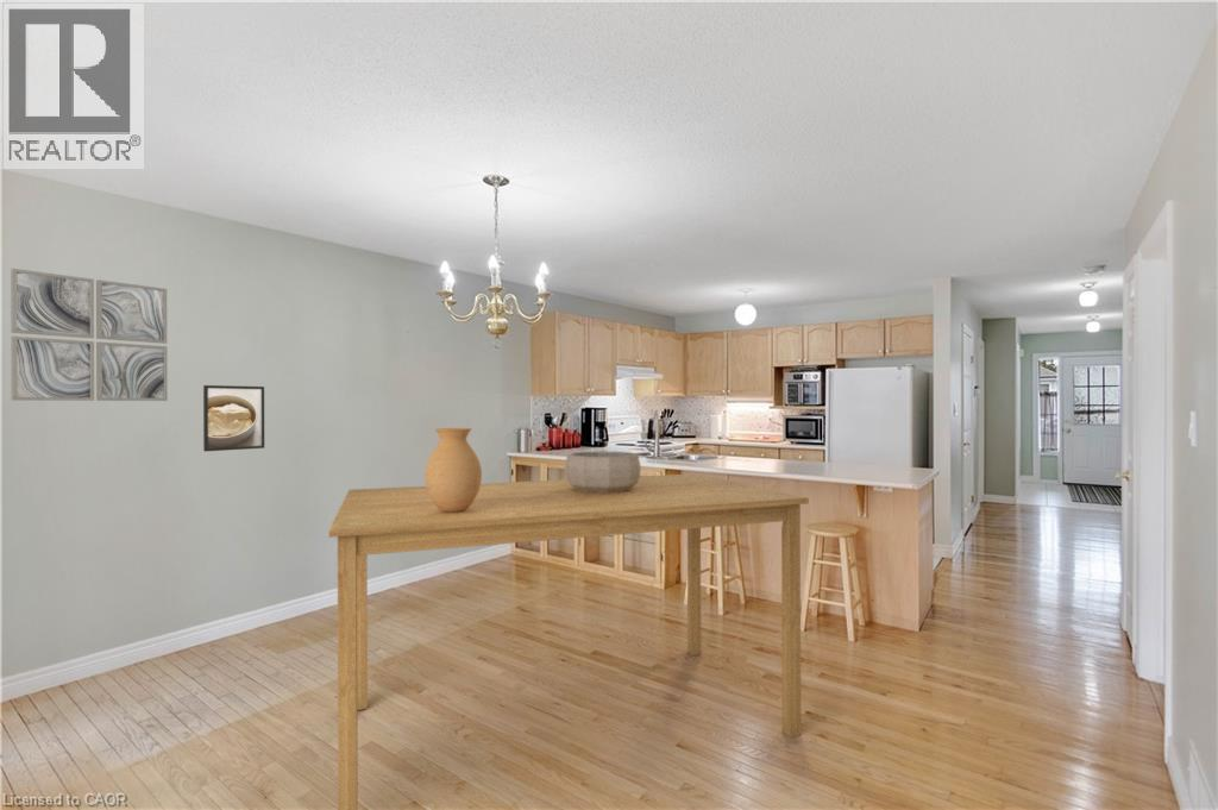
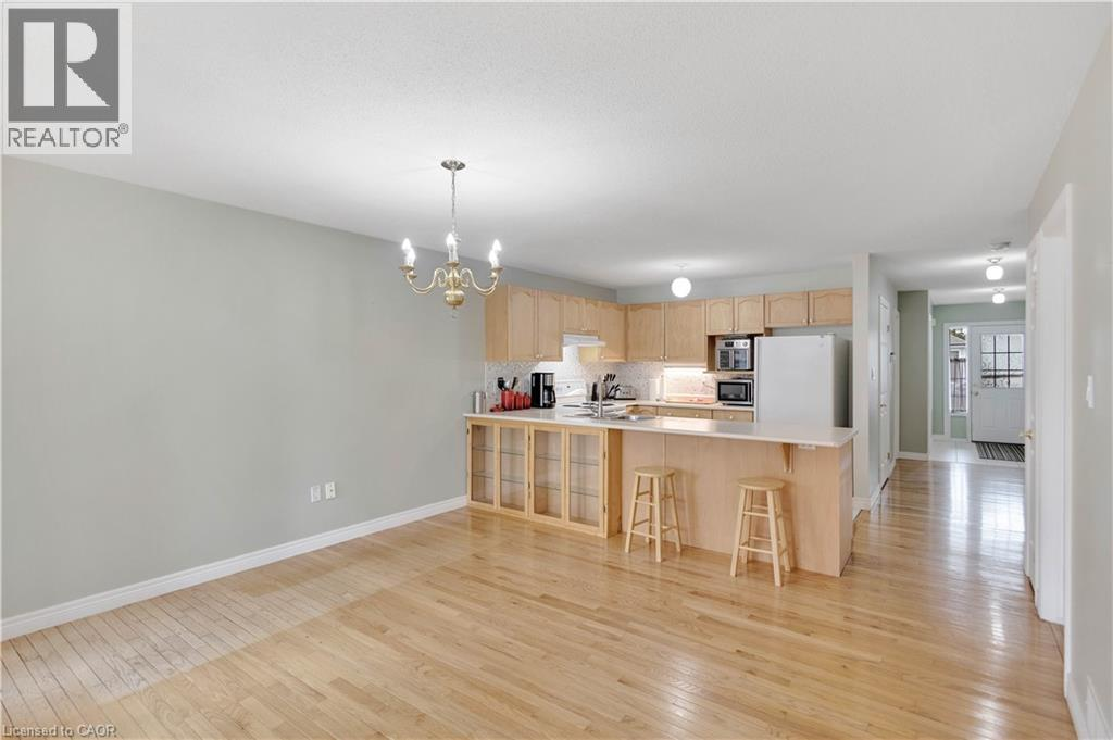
- dining table [327,472,810,810]
- wall art [10,268,169,402]
- vase [423,427,483,513]
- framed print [202,384,265,452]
- decorative bowl [564,451,642,492]
